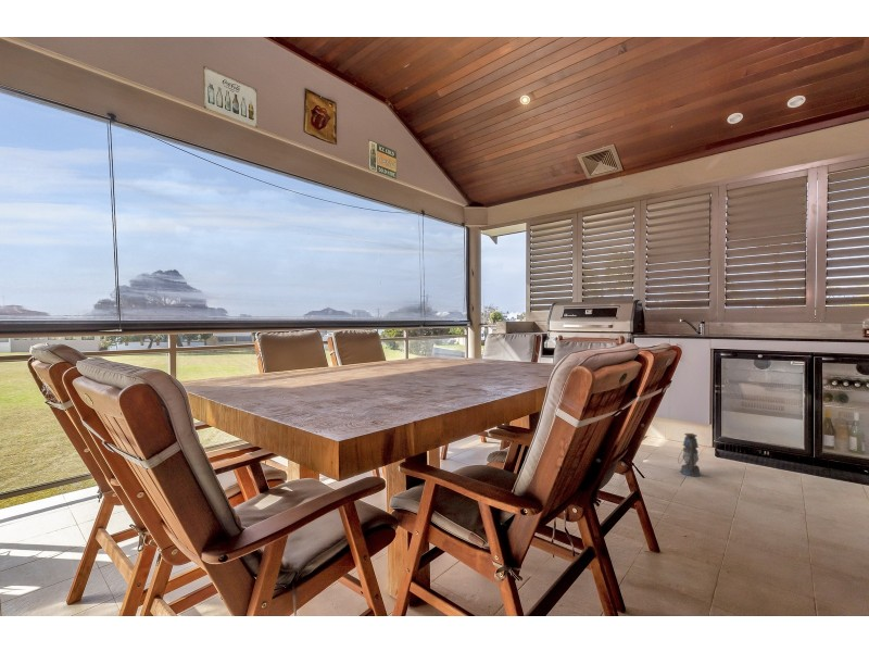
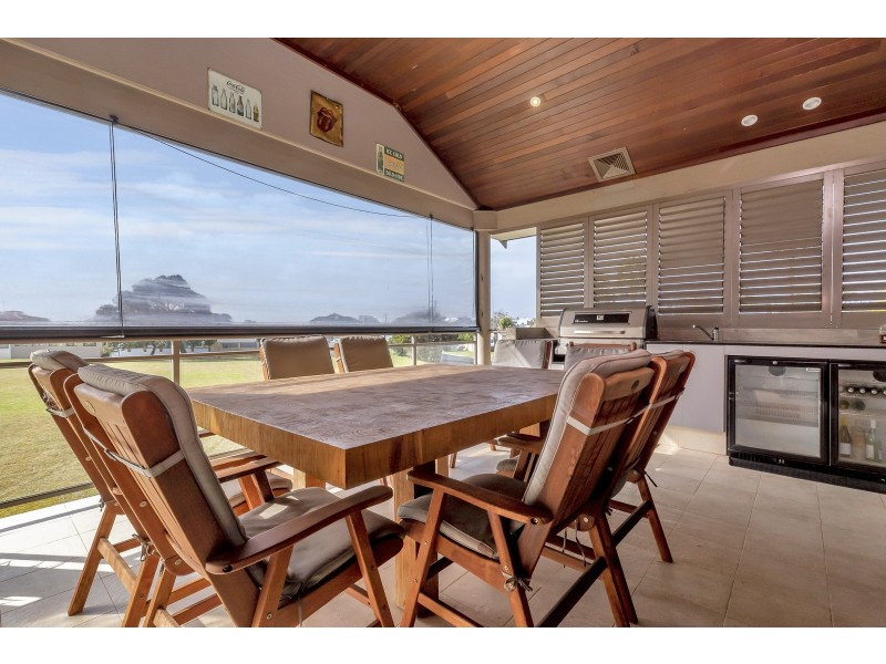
- lantern [677,432,702,478]
